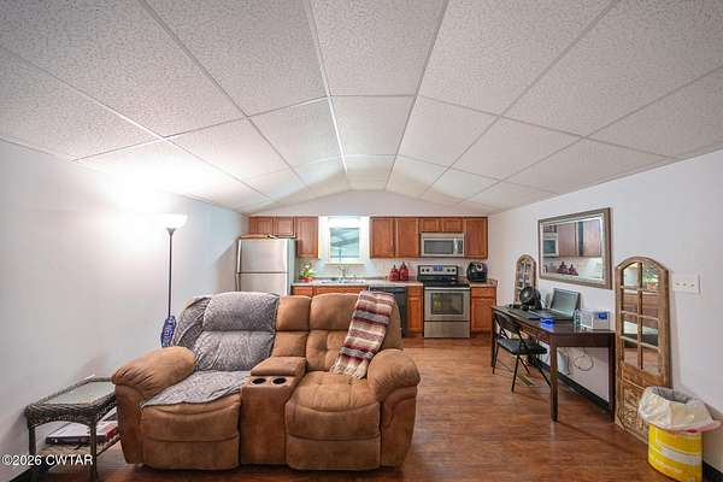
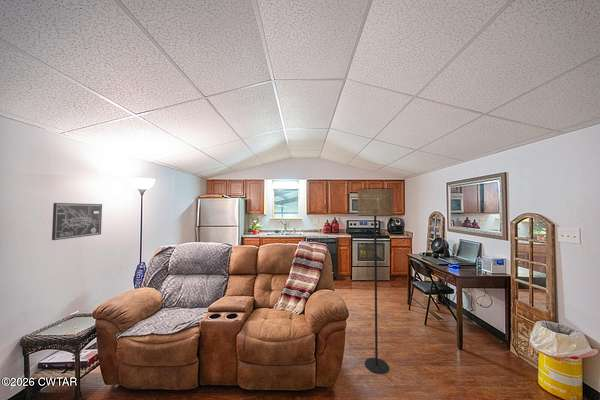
+ floor lamp [357,187,394,374]
+ wall art [51,202,103,241]
